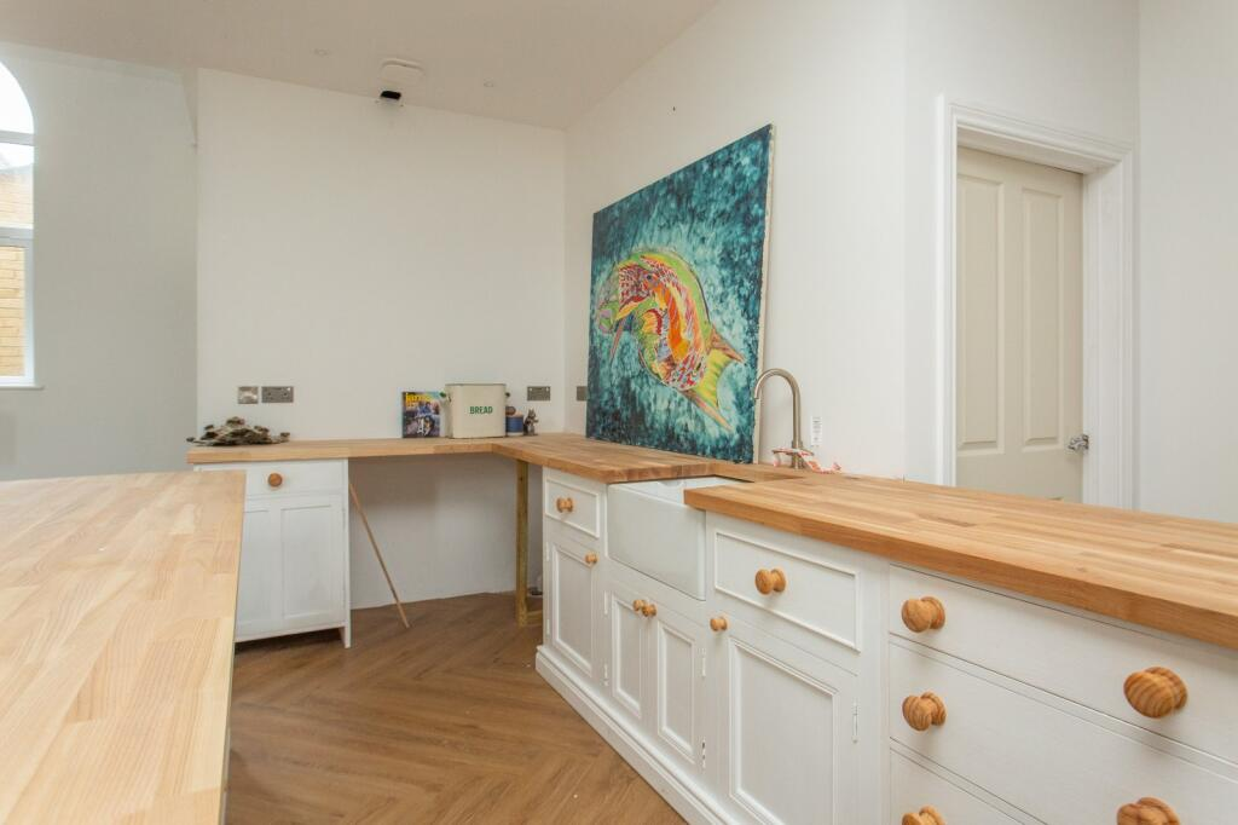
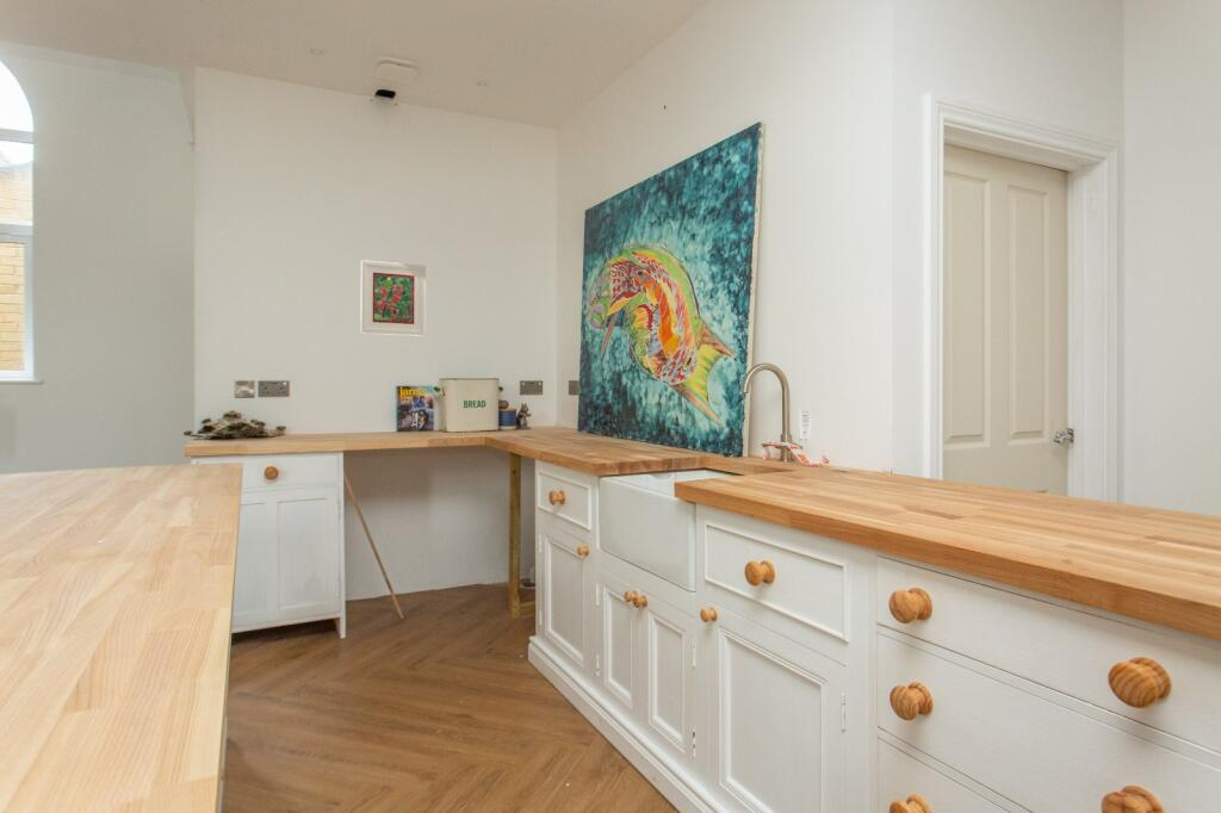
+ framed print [359,259,427,337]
